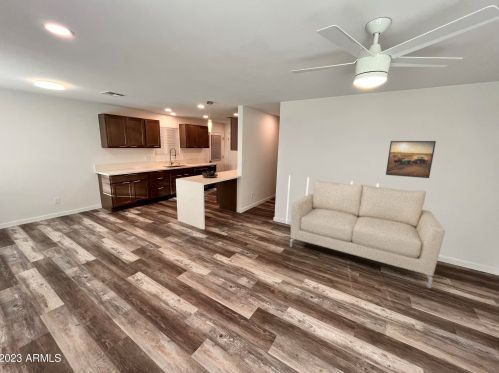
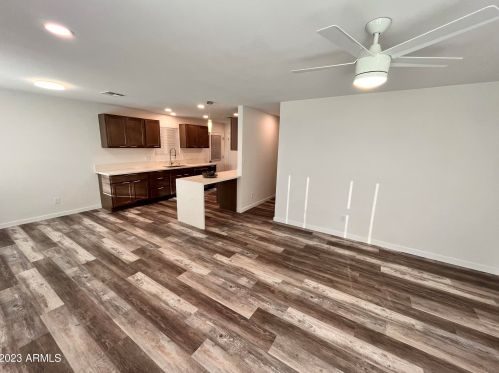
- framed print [385,140,437,179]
- sofa [289,179,446,289]
